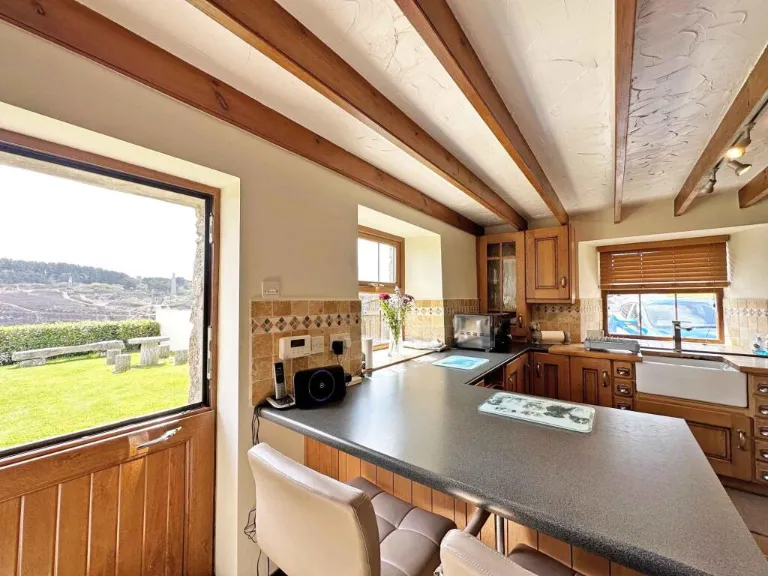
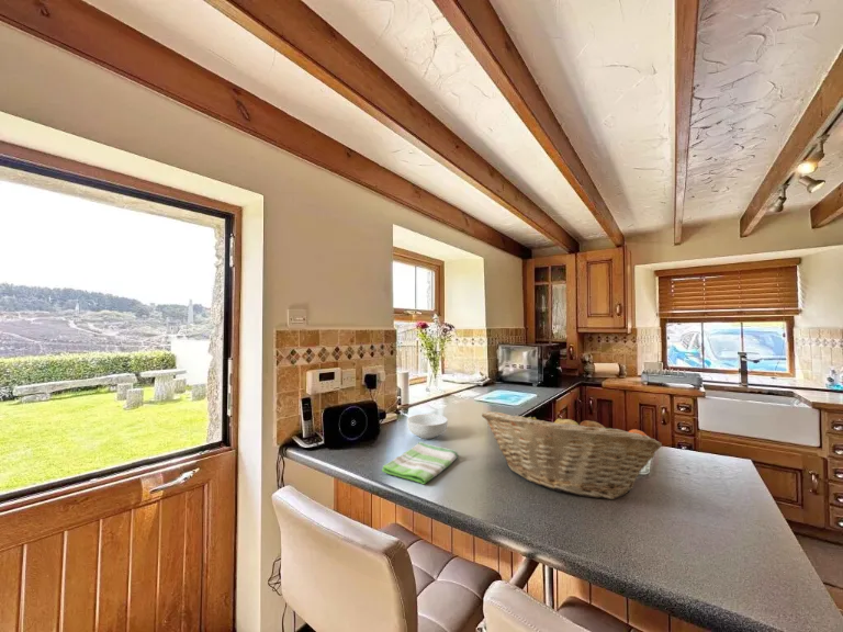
+ dish towel [381,441,459,485]
+ fruit basket [481,409,663,500]
+ cereal bowl [406,413,449,440]
